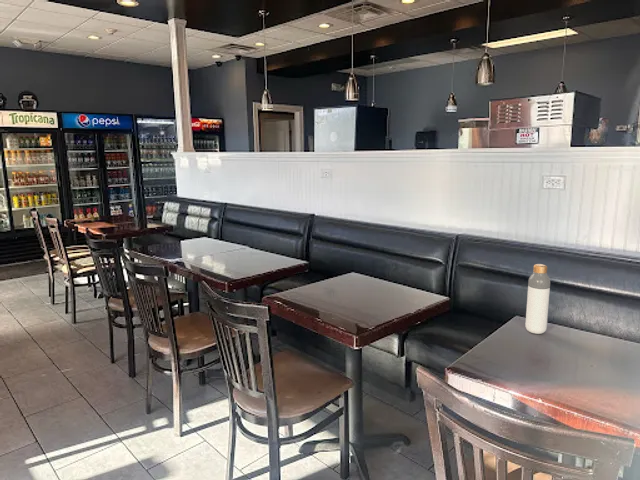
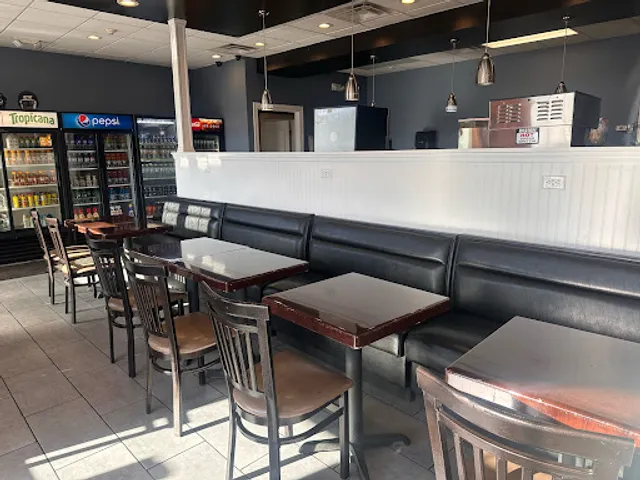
- bottle [524,263,551,335]
